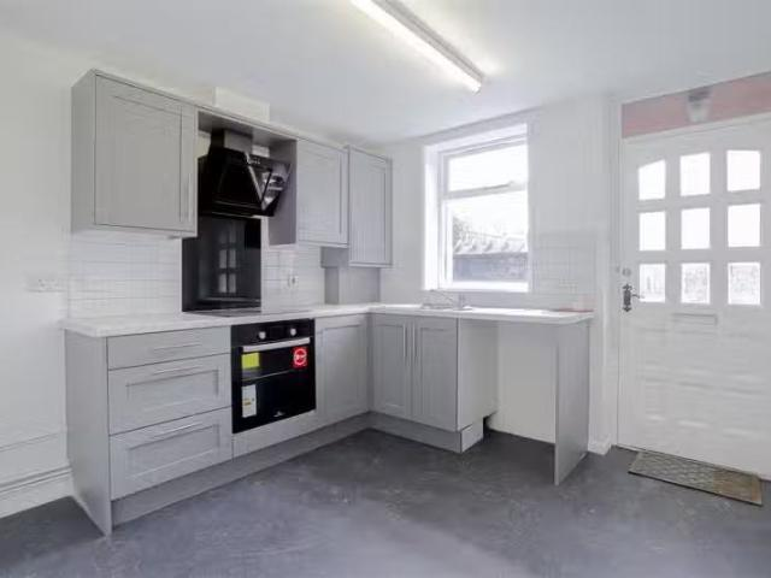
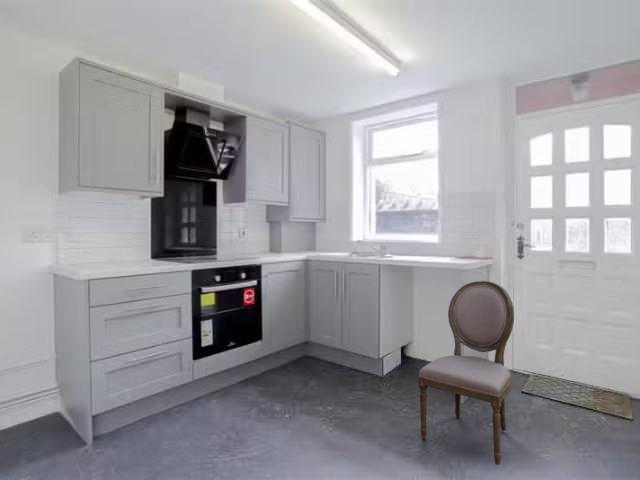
+ dining chair [418,280,515,466]
